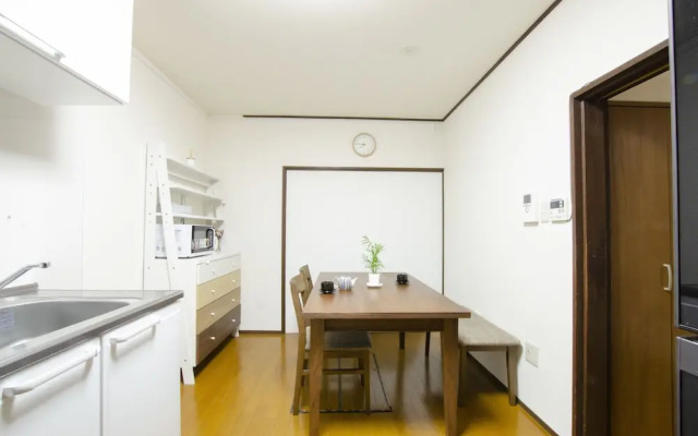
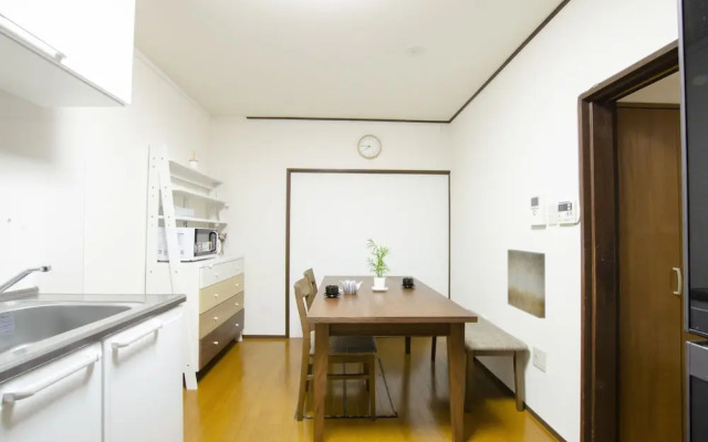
+ wall art [507,249,546,319]
